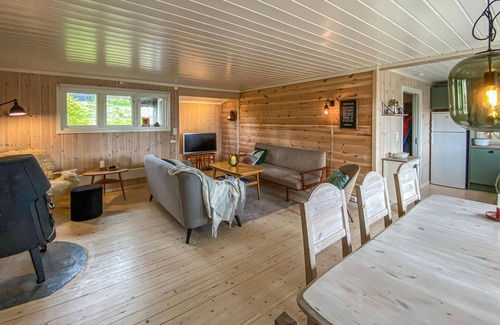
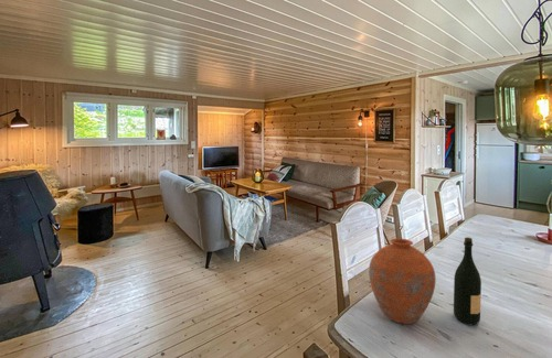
+ vase [368,238,437,325]
+ wine bottle [453,237,482,326]
